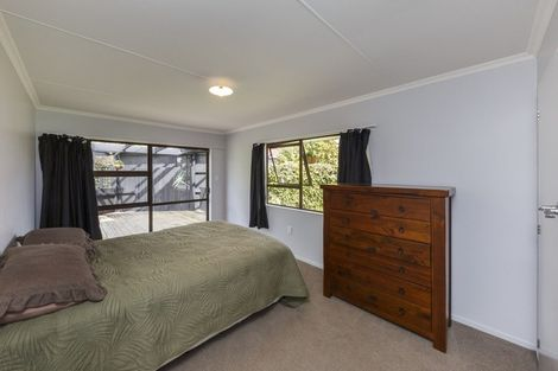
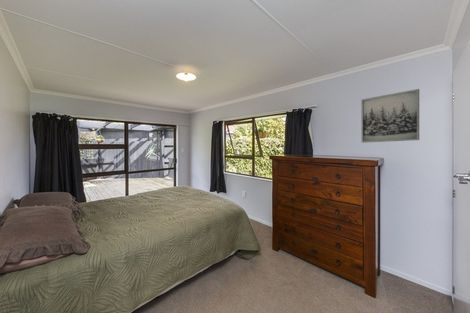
+ wall art [360,88,420,144]
